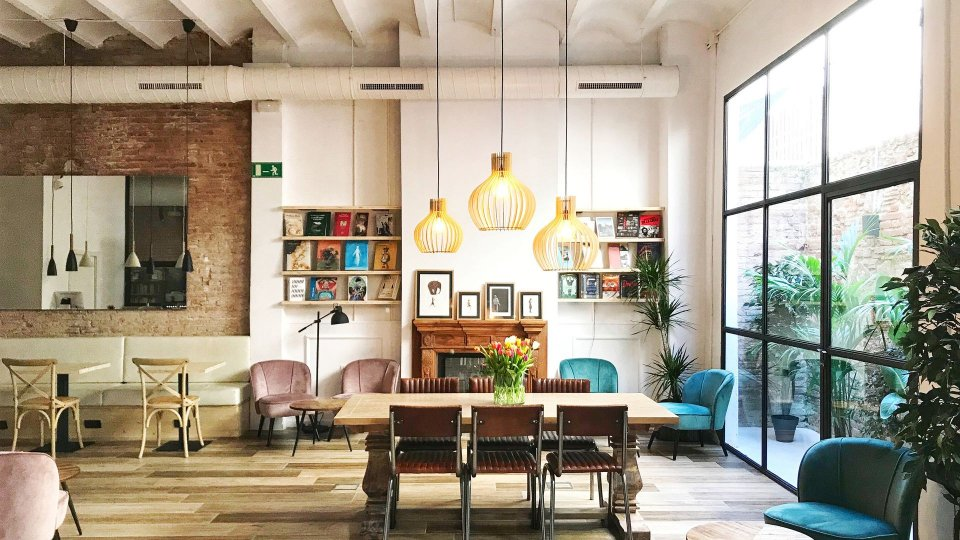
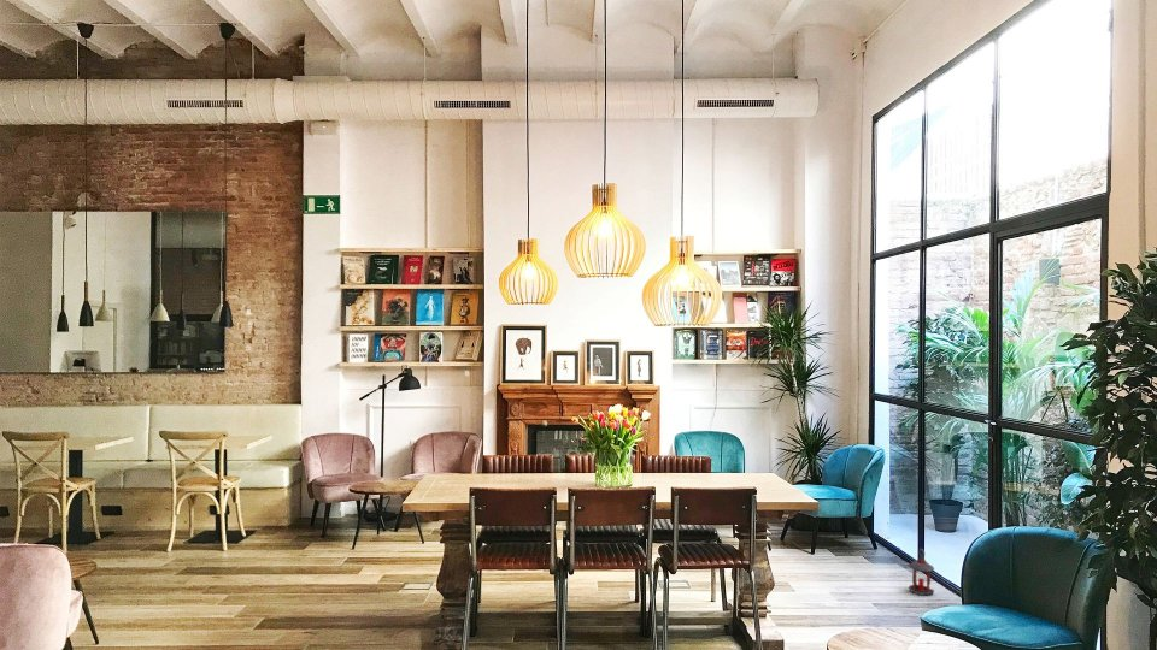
+ lantern [908,548,935,597]
